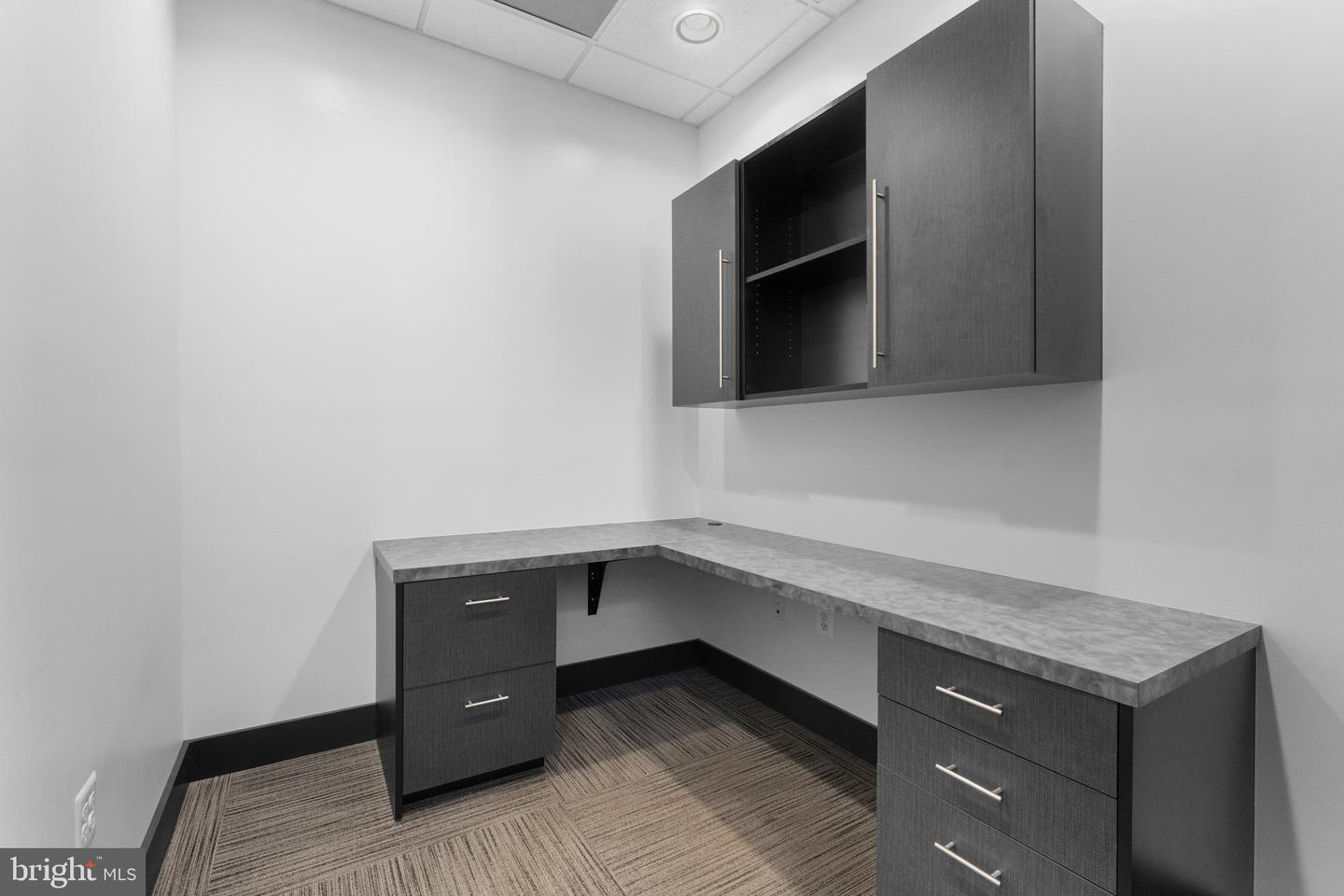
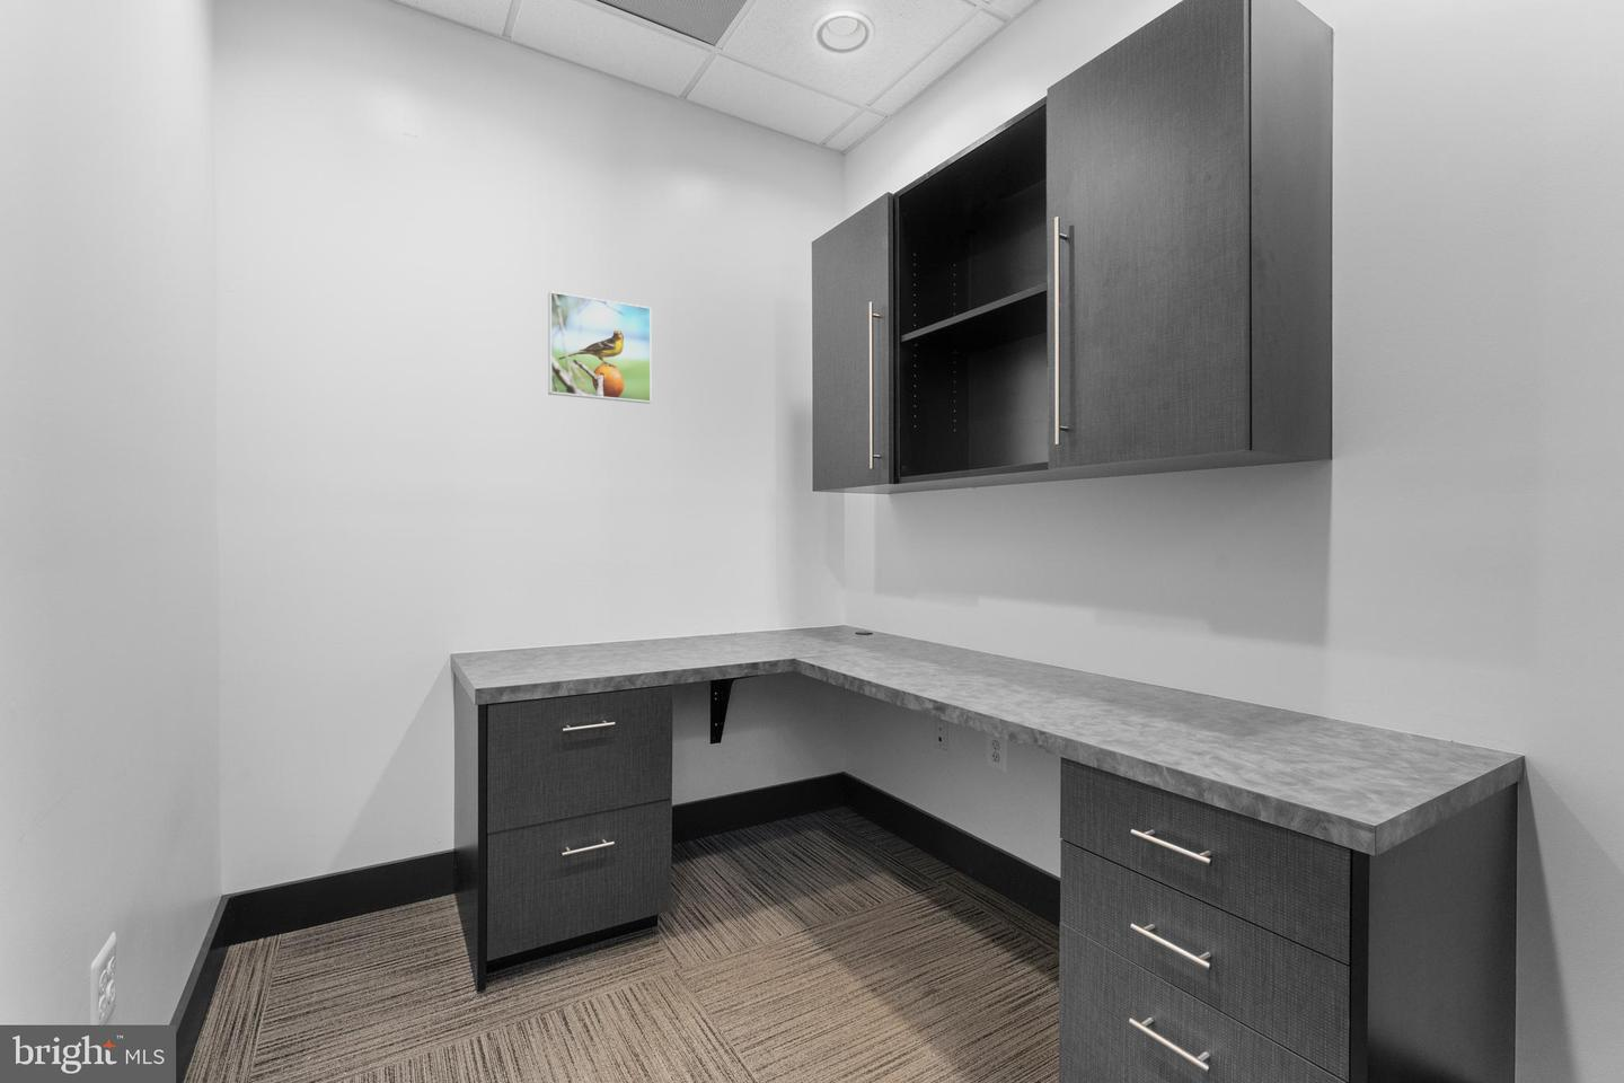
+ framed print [547,290,651,405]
